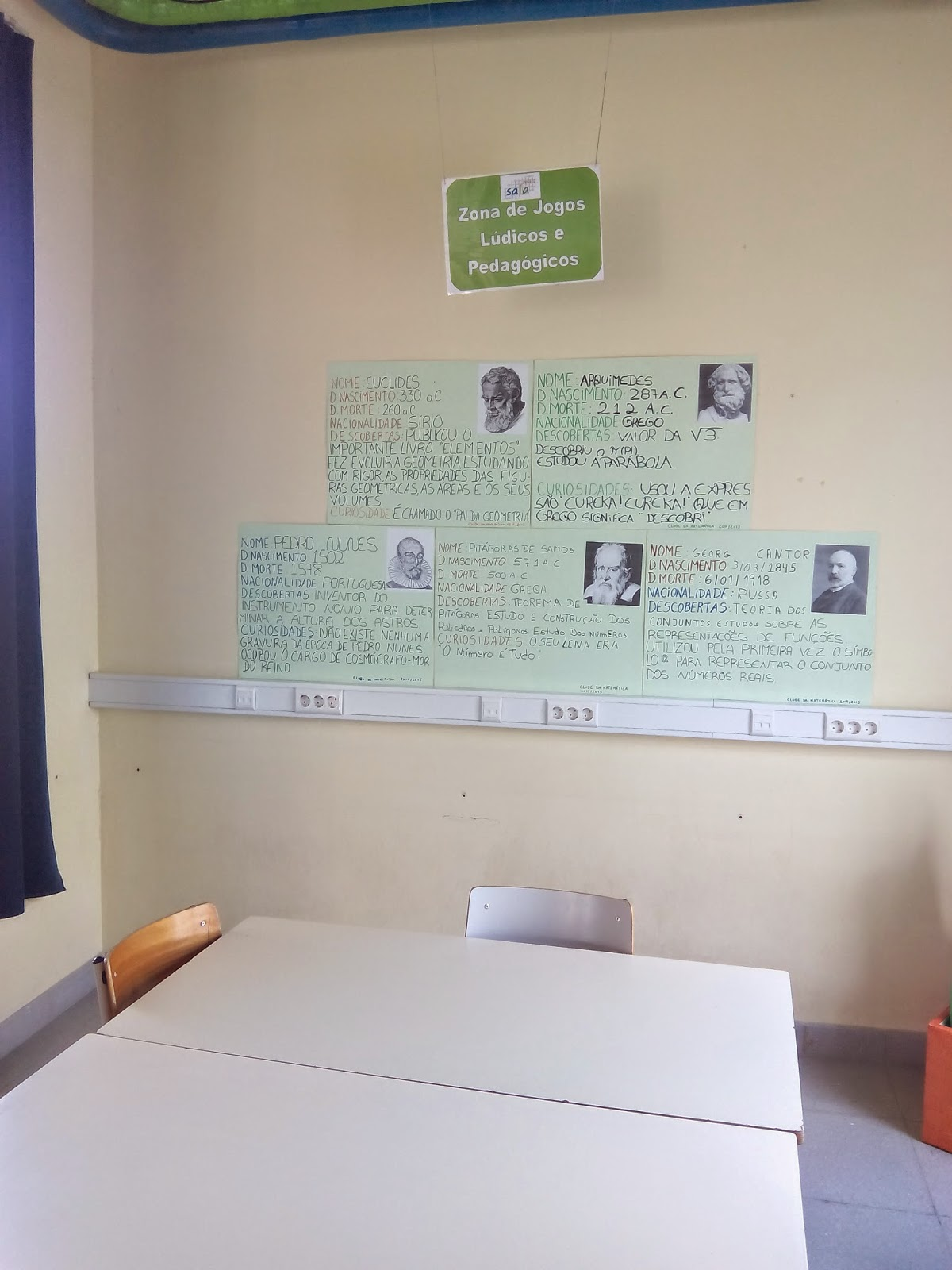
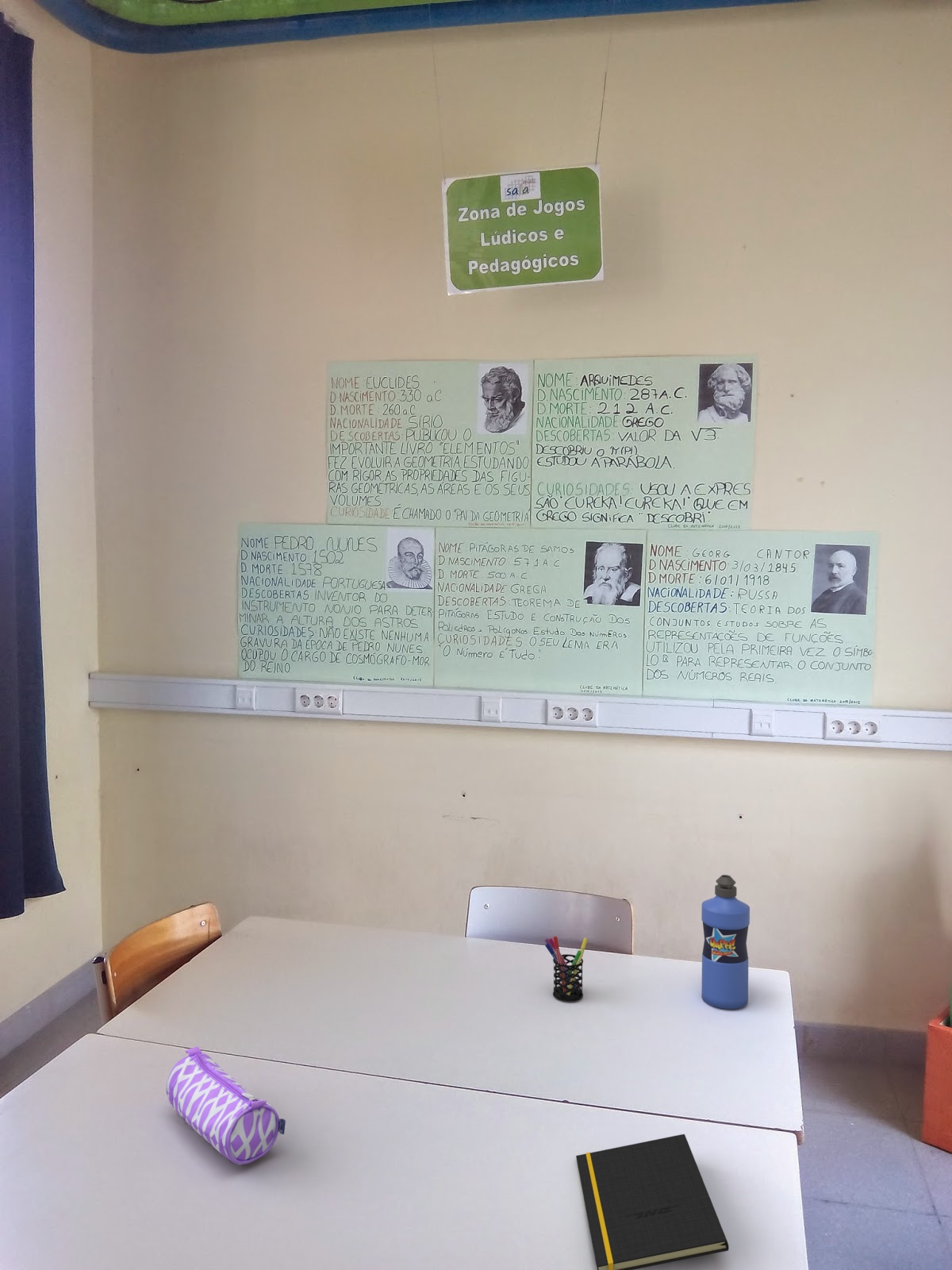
+ water bottle [701,874,750,1010]
+ pencil case [166,1046,286,1165]
+ pen holder [544,936,589,1002]
+ notepad [575,1133,730,1270]
